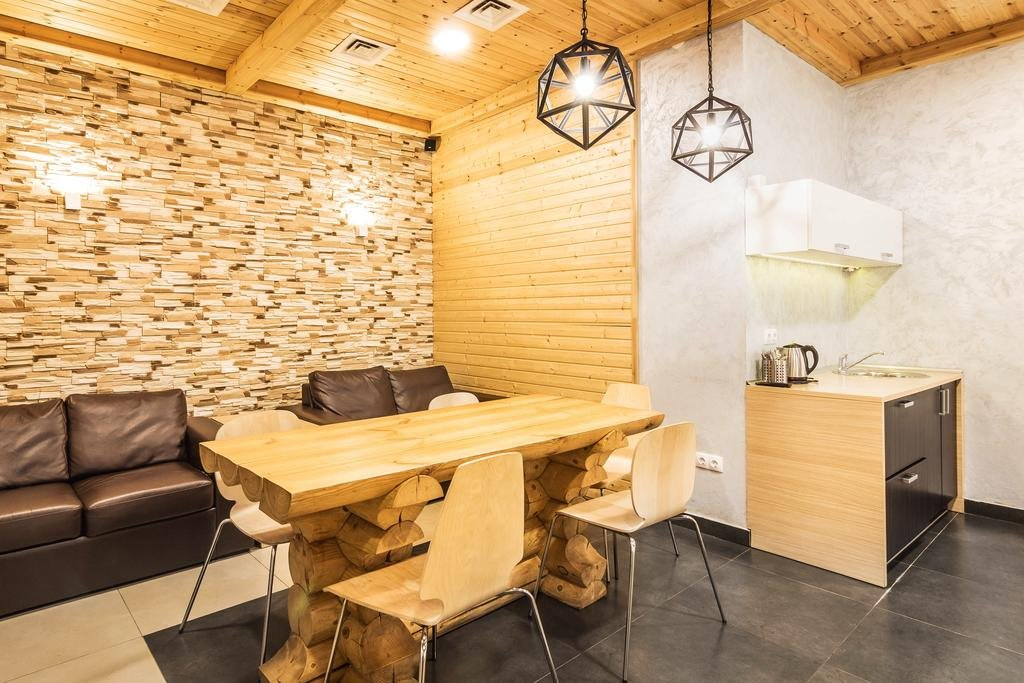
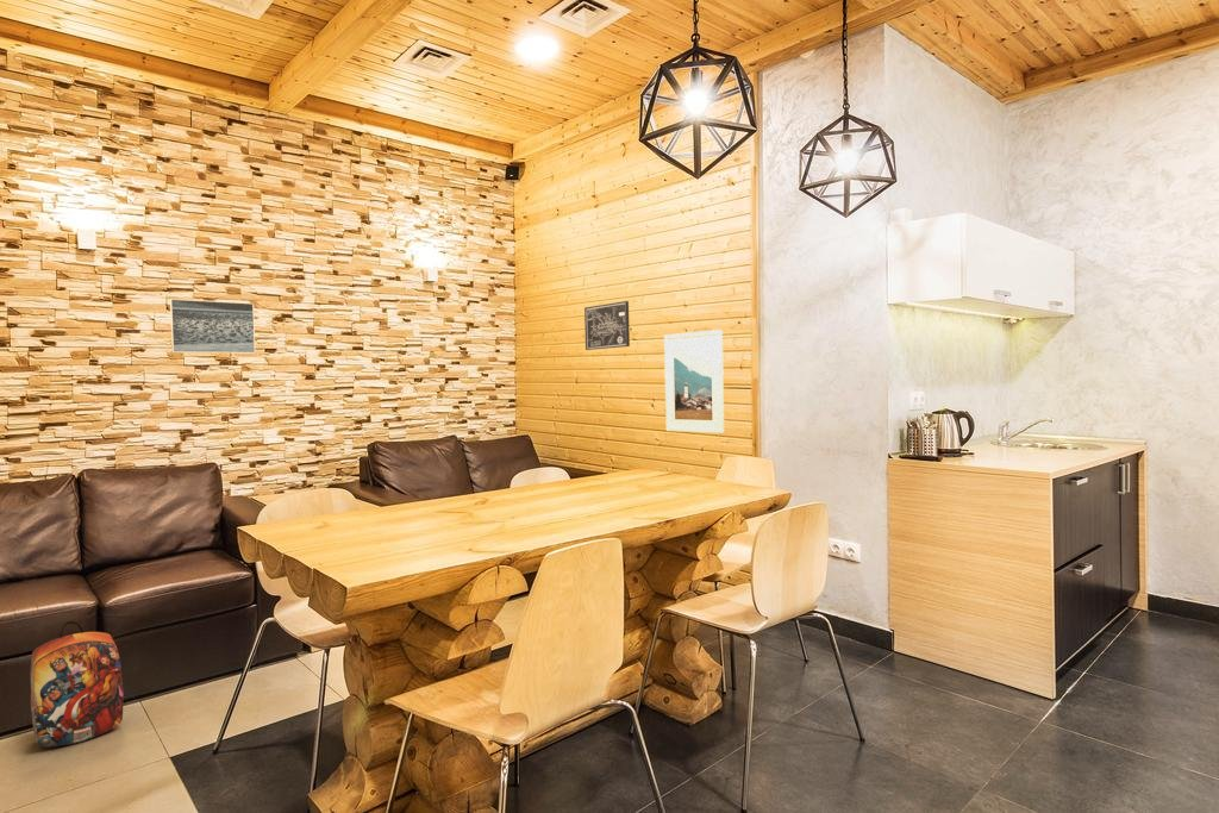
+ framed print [169,298,257,355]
+ wall art [583,300,631,351]
+ backpack [30,620,125,748]
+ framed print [663,329,725,434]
